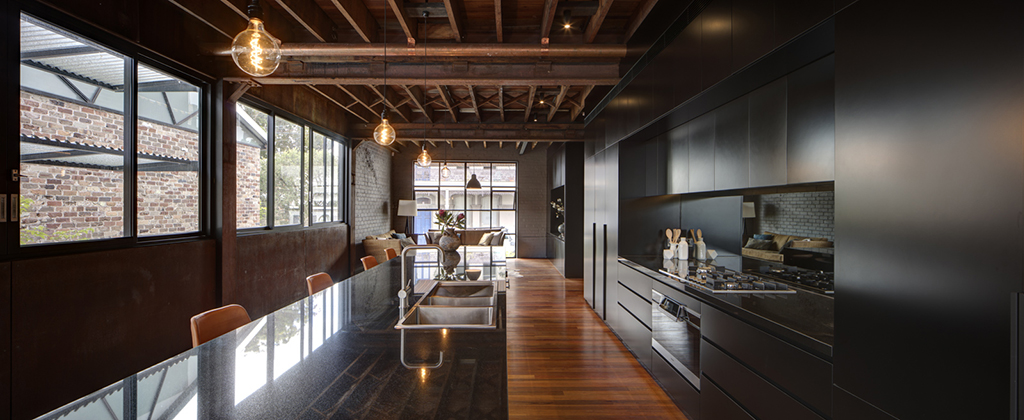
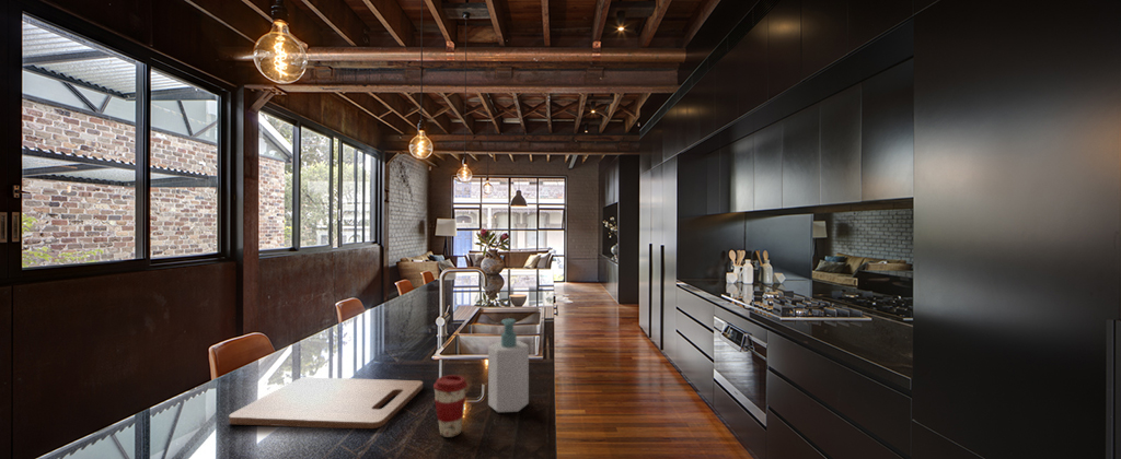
+ cutting board [228,376,424,429]
+ soap bottle [487,318,530,413]
+ coffee cup [432,374,469,438]
